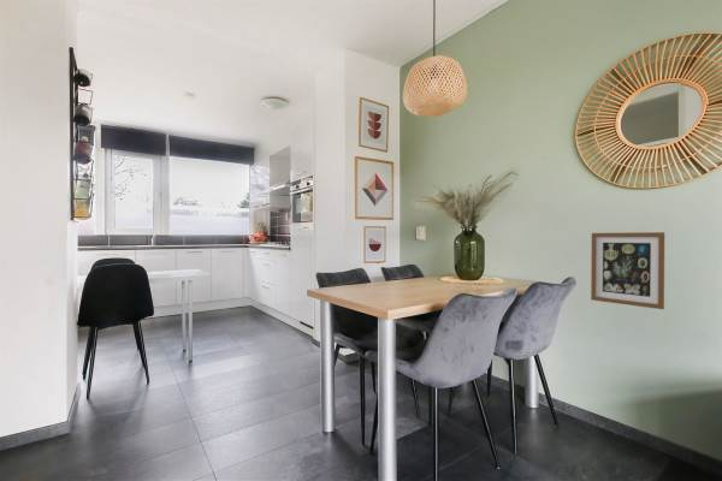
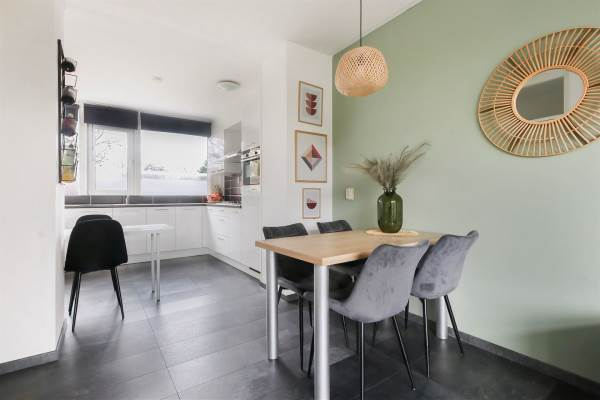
- wall art [590,231,665,310]
